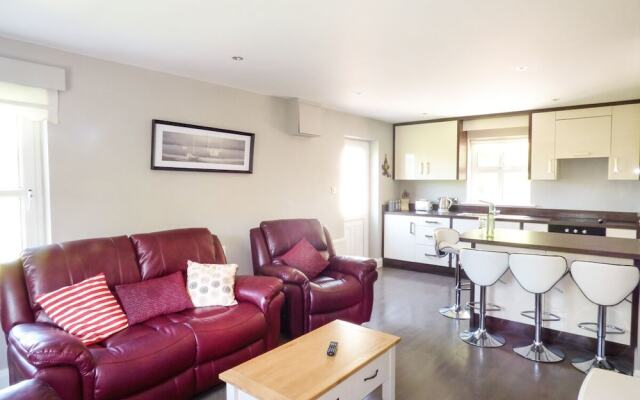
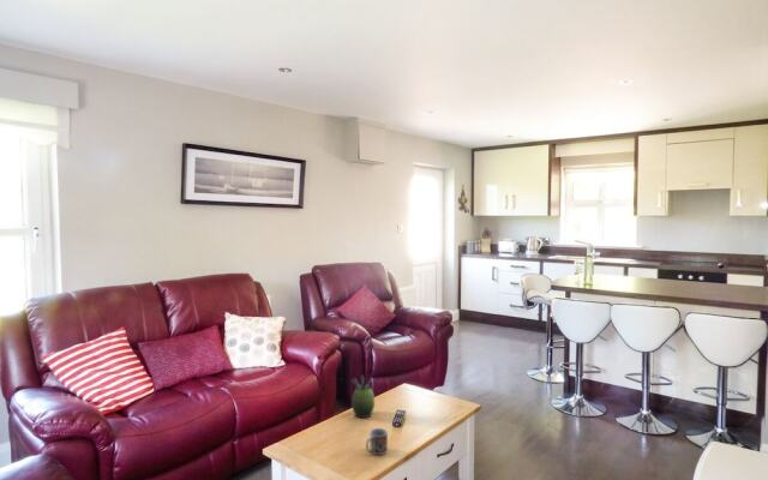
+ succulent plant [349,373,377,419]
+ cup [365,427,389,456]
